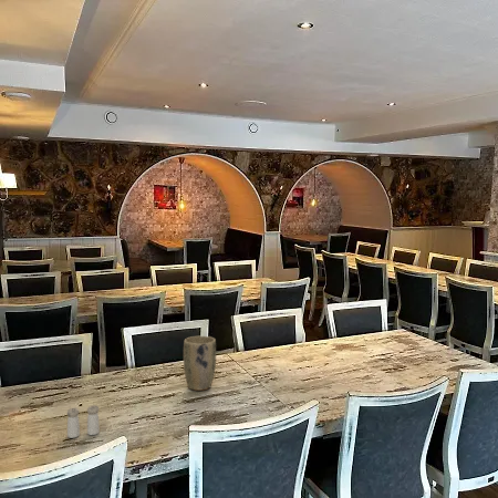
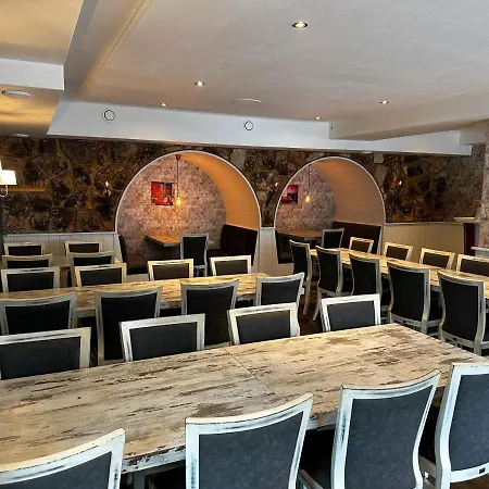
- salt and pepper shaker [66,404,101,439]
- plant pot [183,335,217,392]
